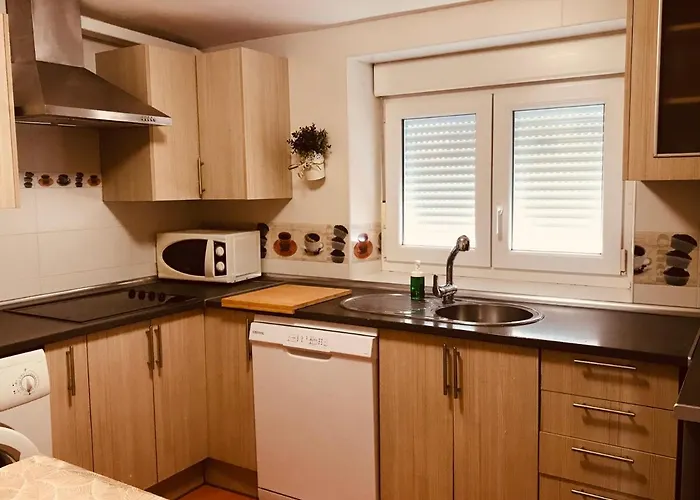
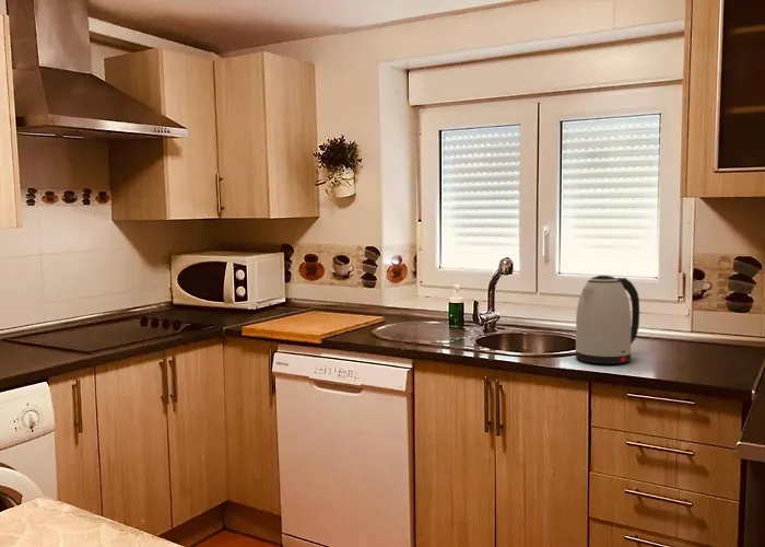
+ kettle [575,275,640,365]
